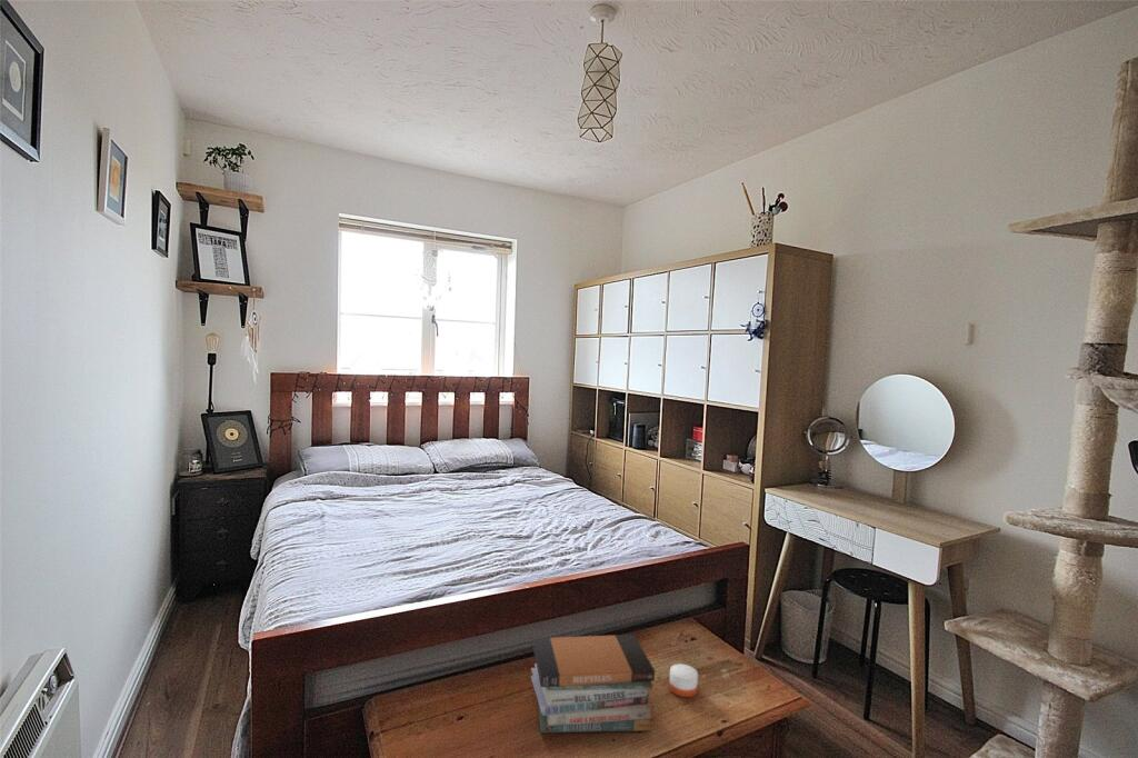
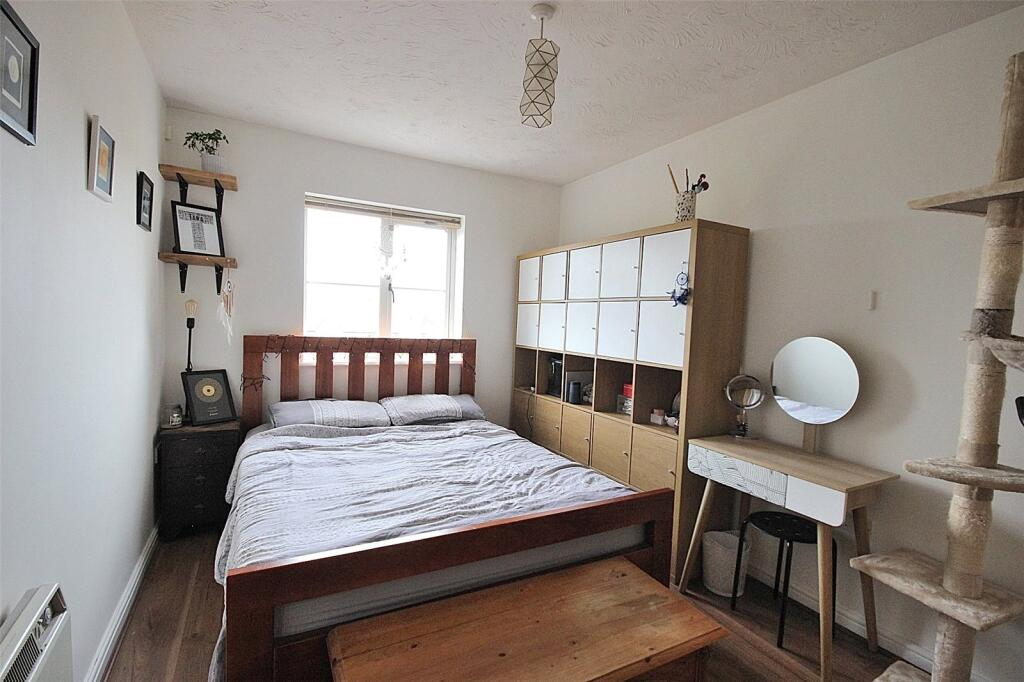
- candle [668,655,699,698]
- book stack [530,634,656,735]
